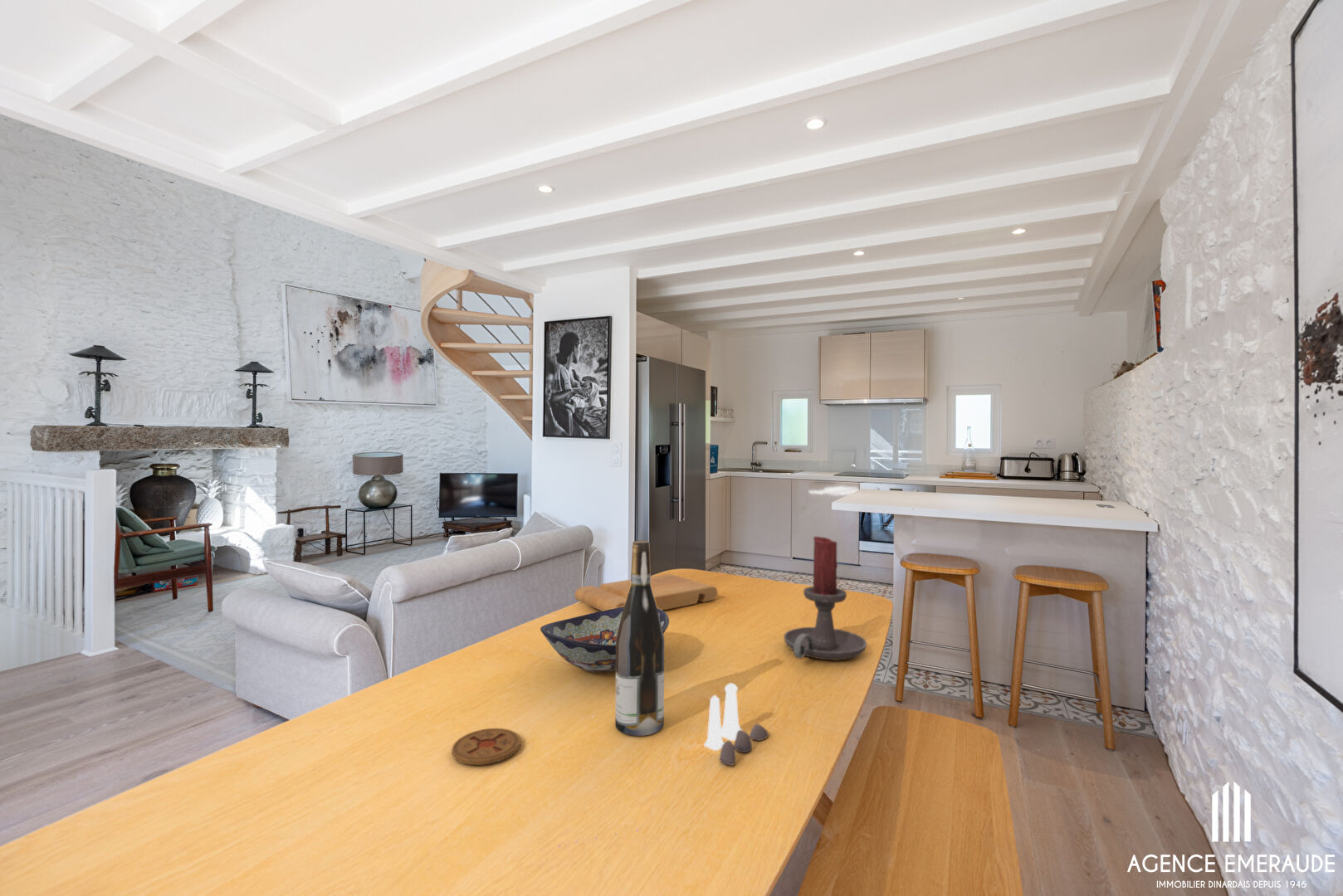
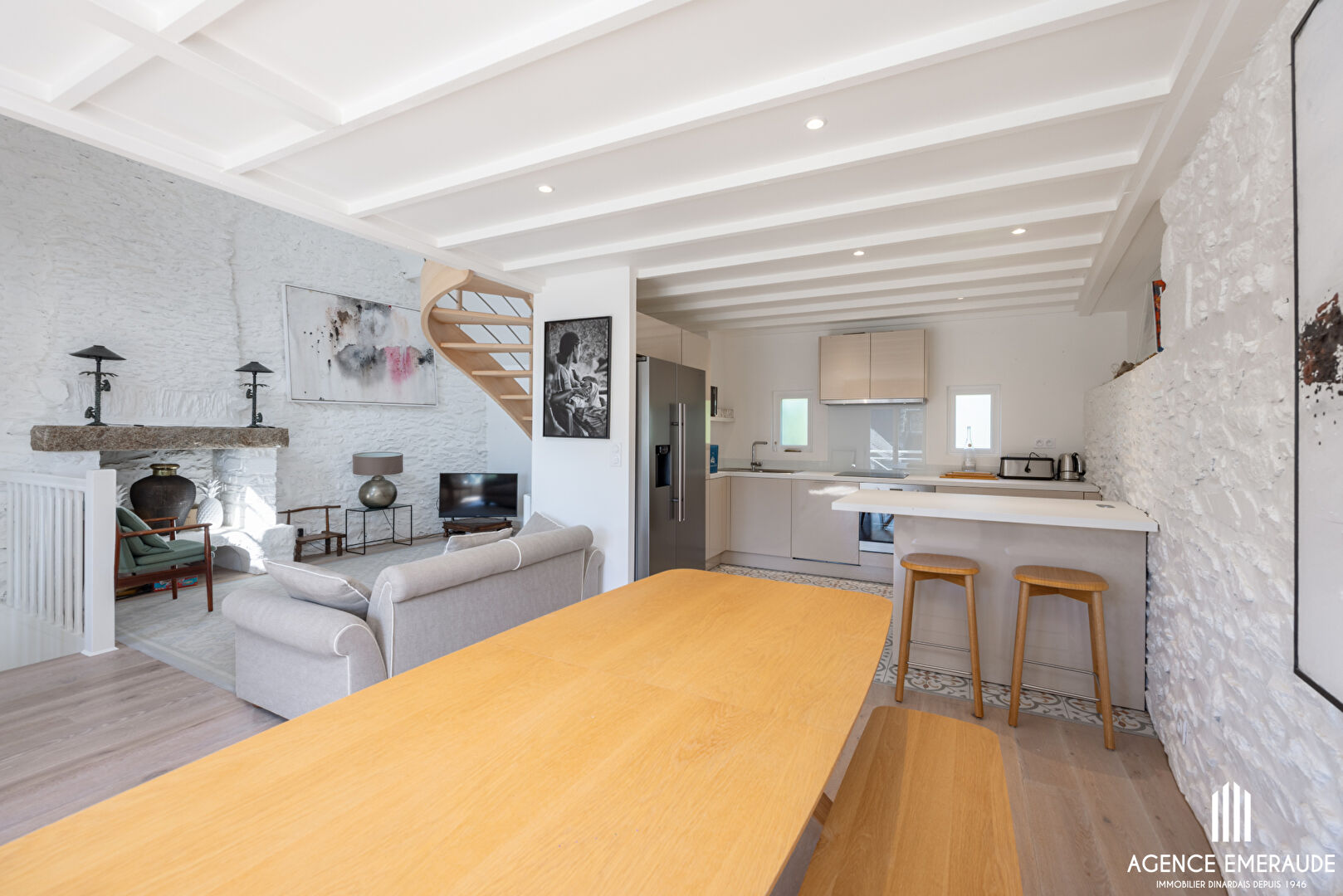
- coaster [451,728,521,766]
- wine bottle [614,540,665,737]
- decorative bowl [540,606,670,674]
- cutting board [574,573,719,611]
- candle holder [783,536,867,660]
- salt and pepper shaker set [703,682,769,767]
